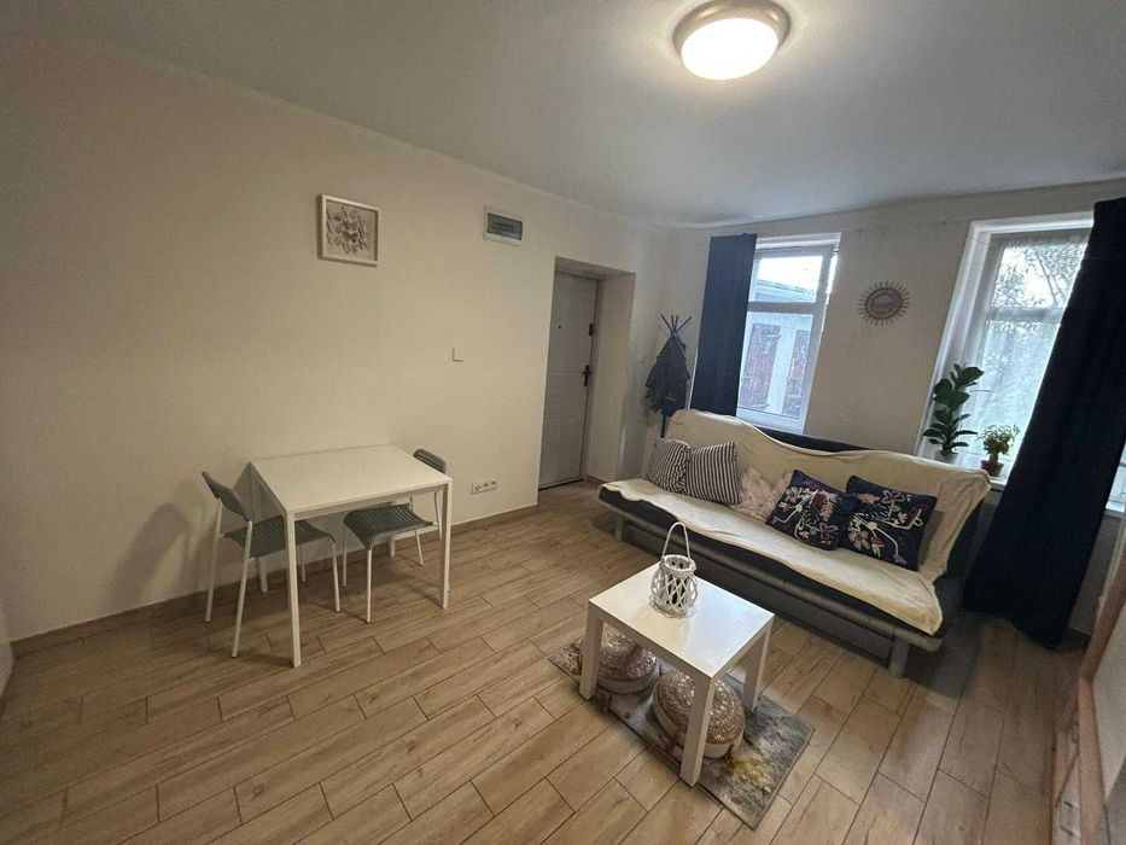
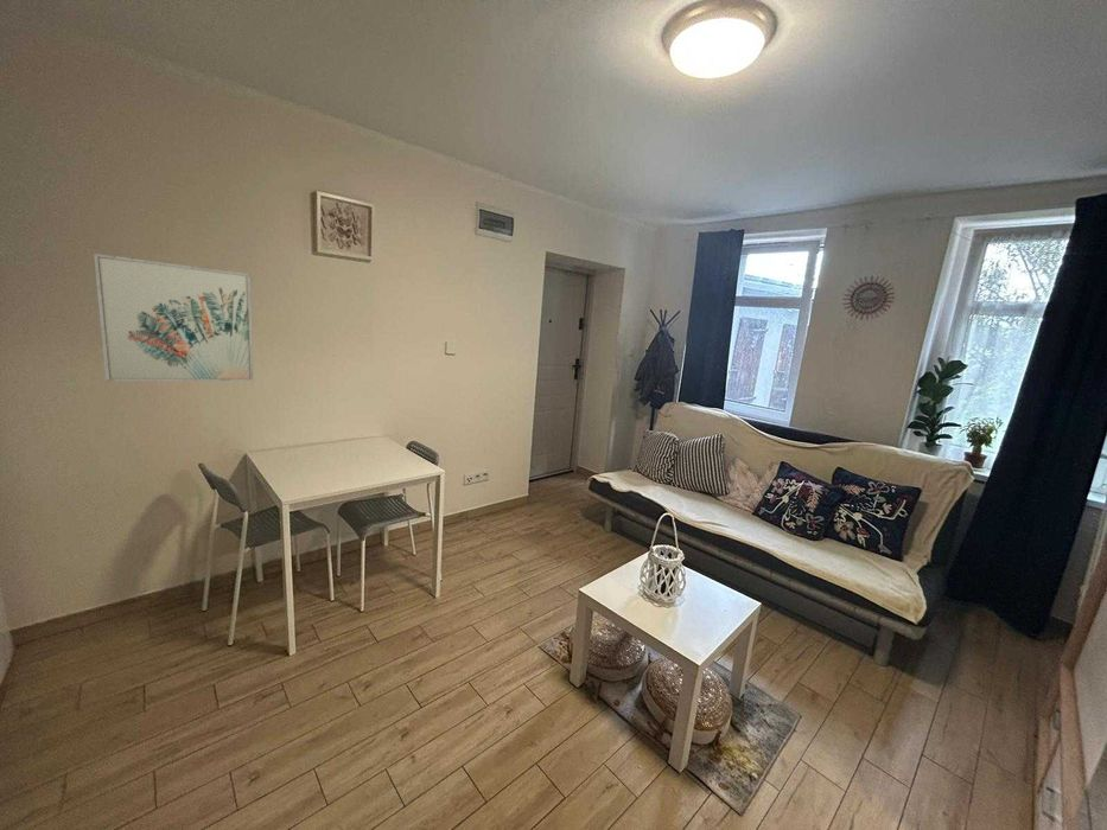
+ wall art [93,253,255,383]
